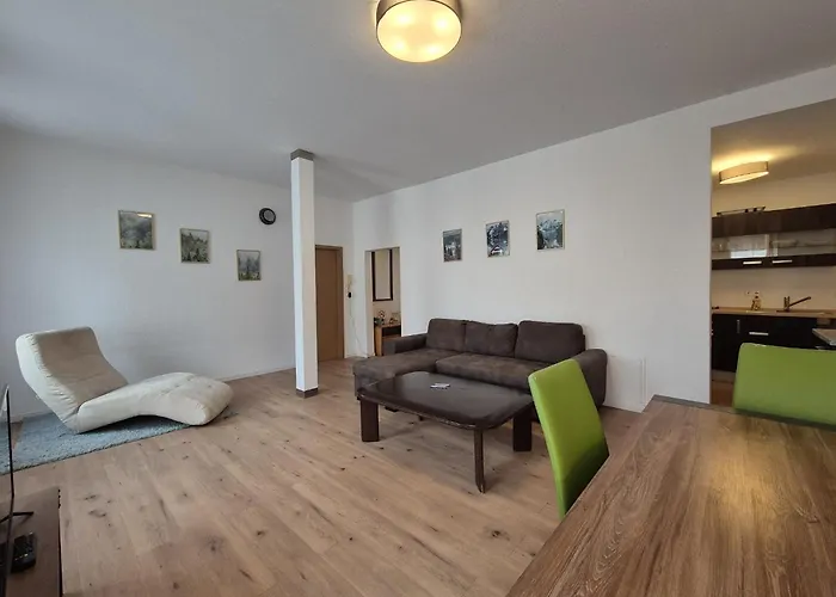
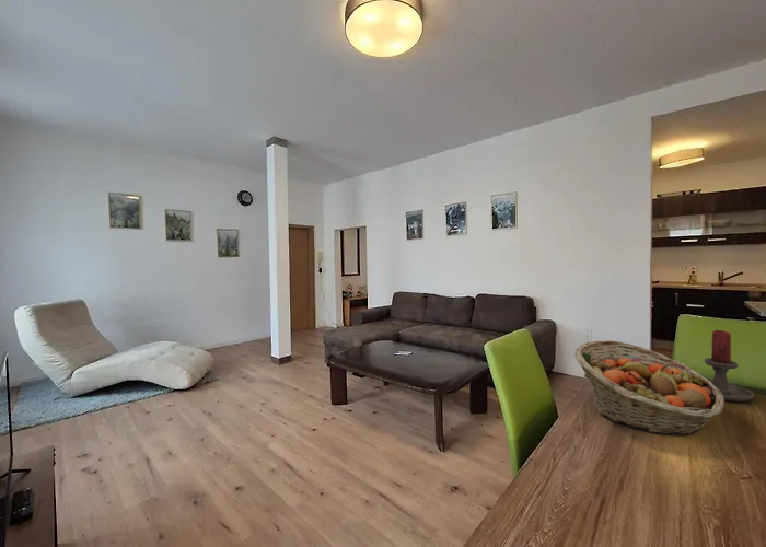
+ fruit basket [573,339,726,437]
+ candle holder [704,329,755,403]
